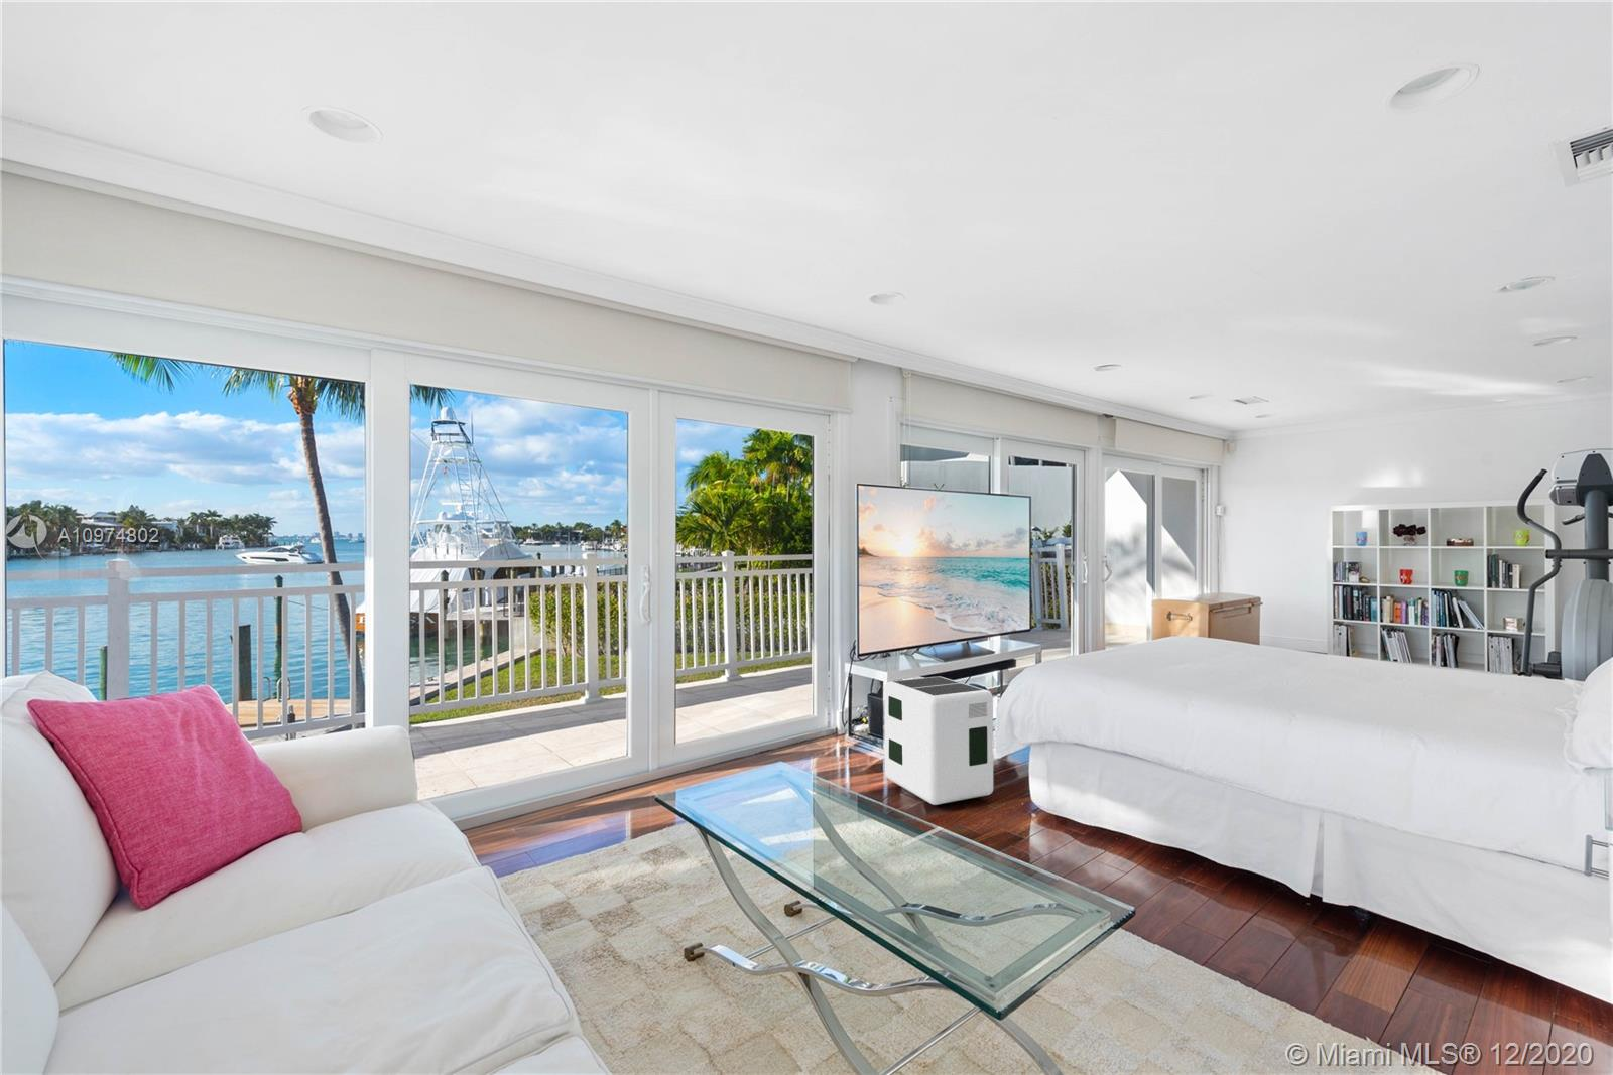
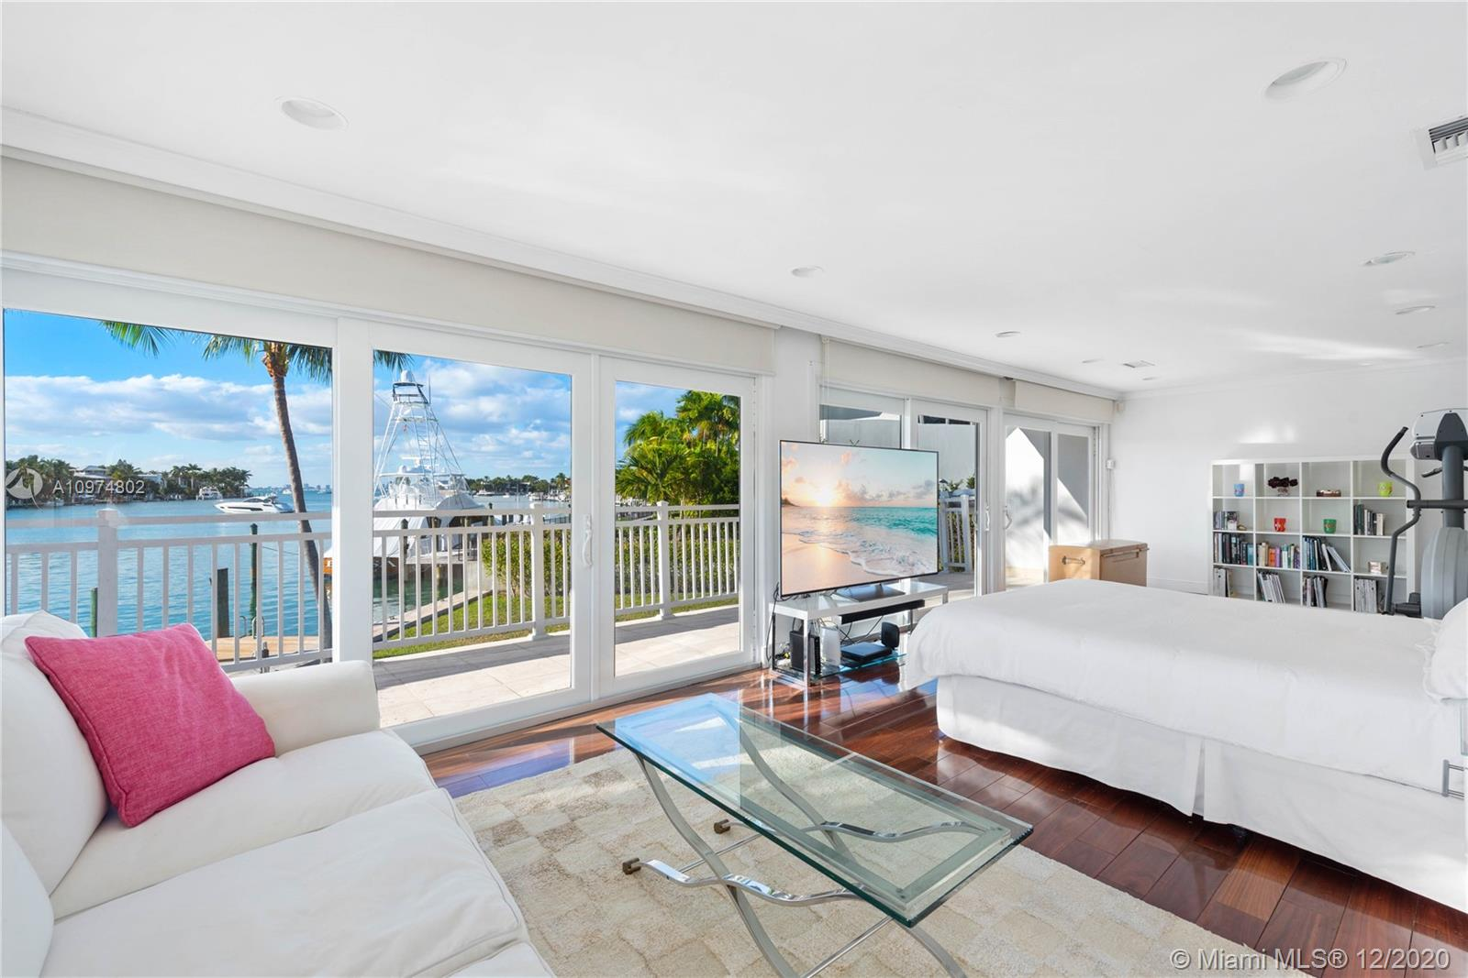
- air purifier [883,675,994,806]
